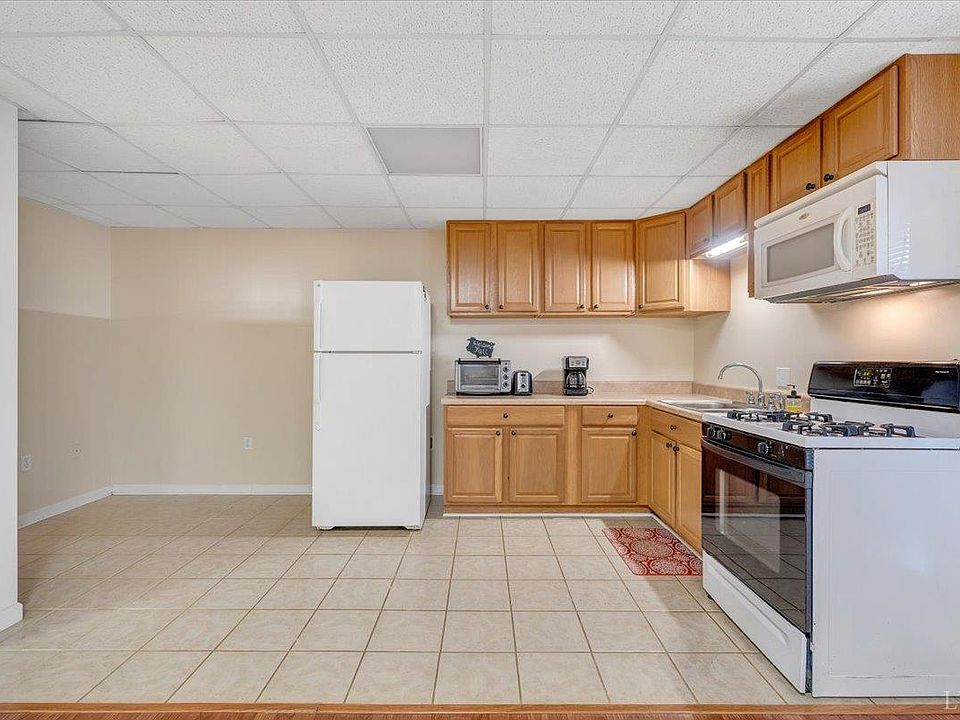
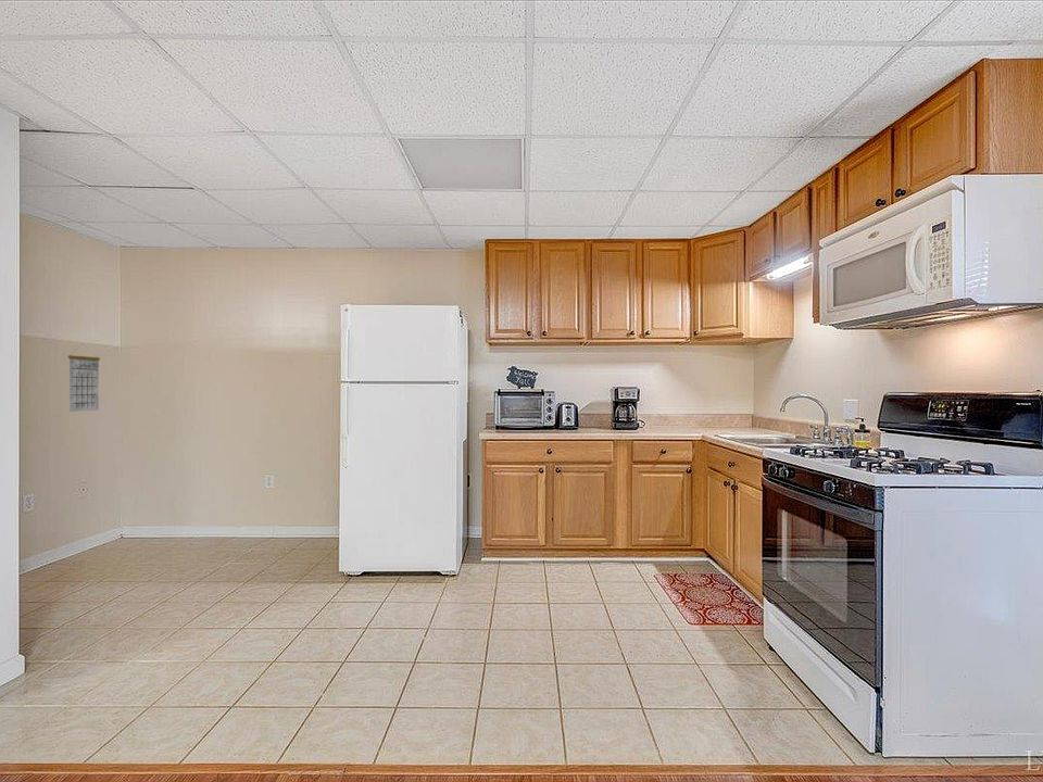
+ calendar [67,343,101,413]
